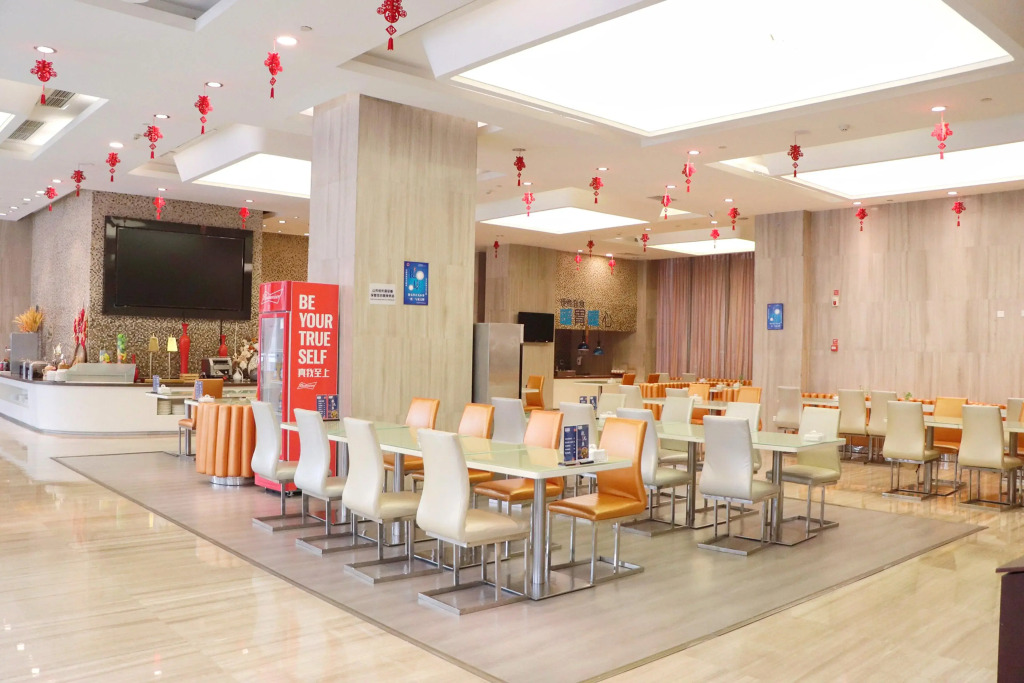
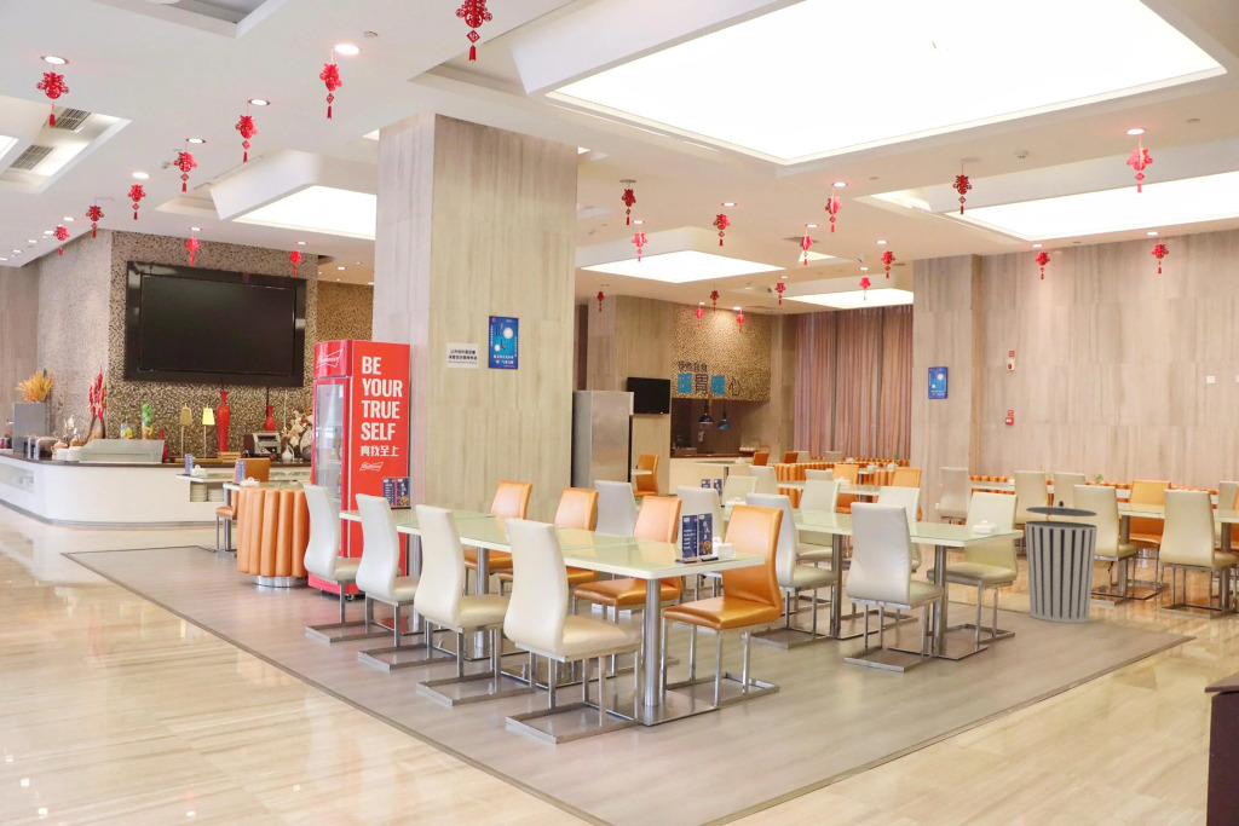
+ trash can [1024,499,1099,624]
